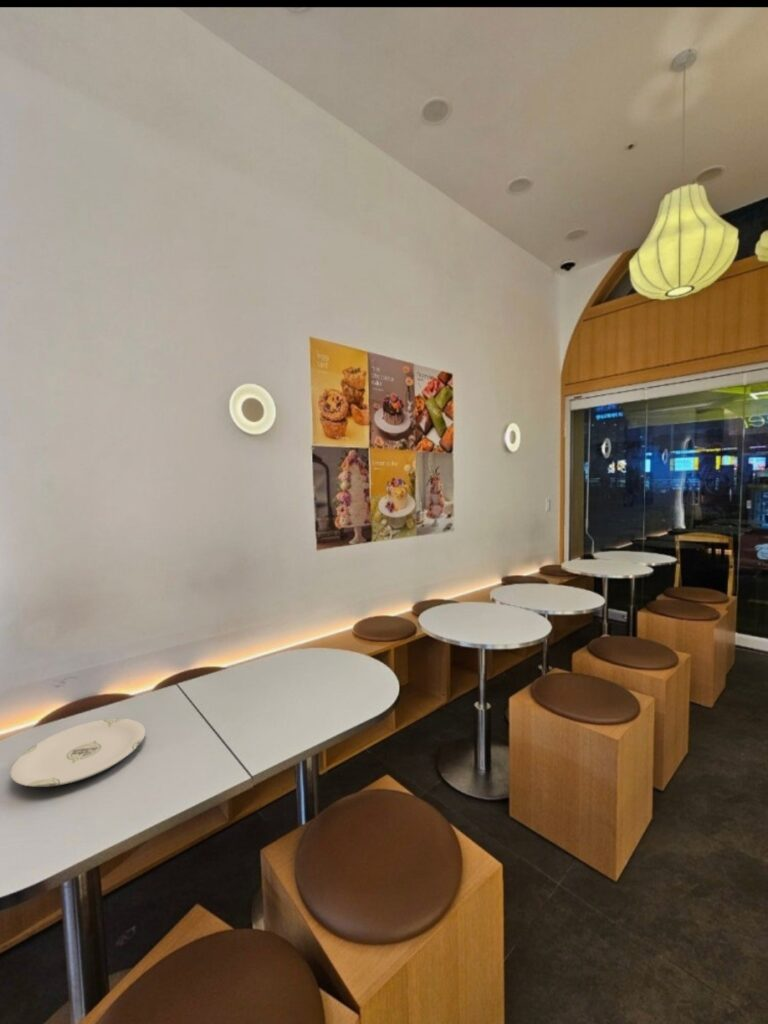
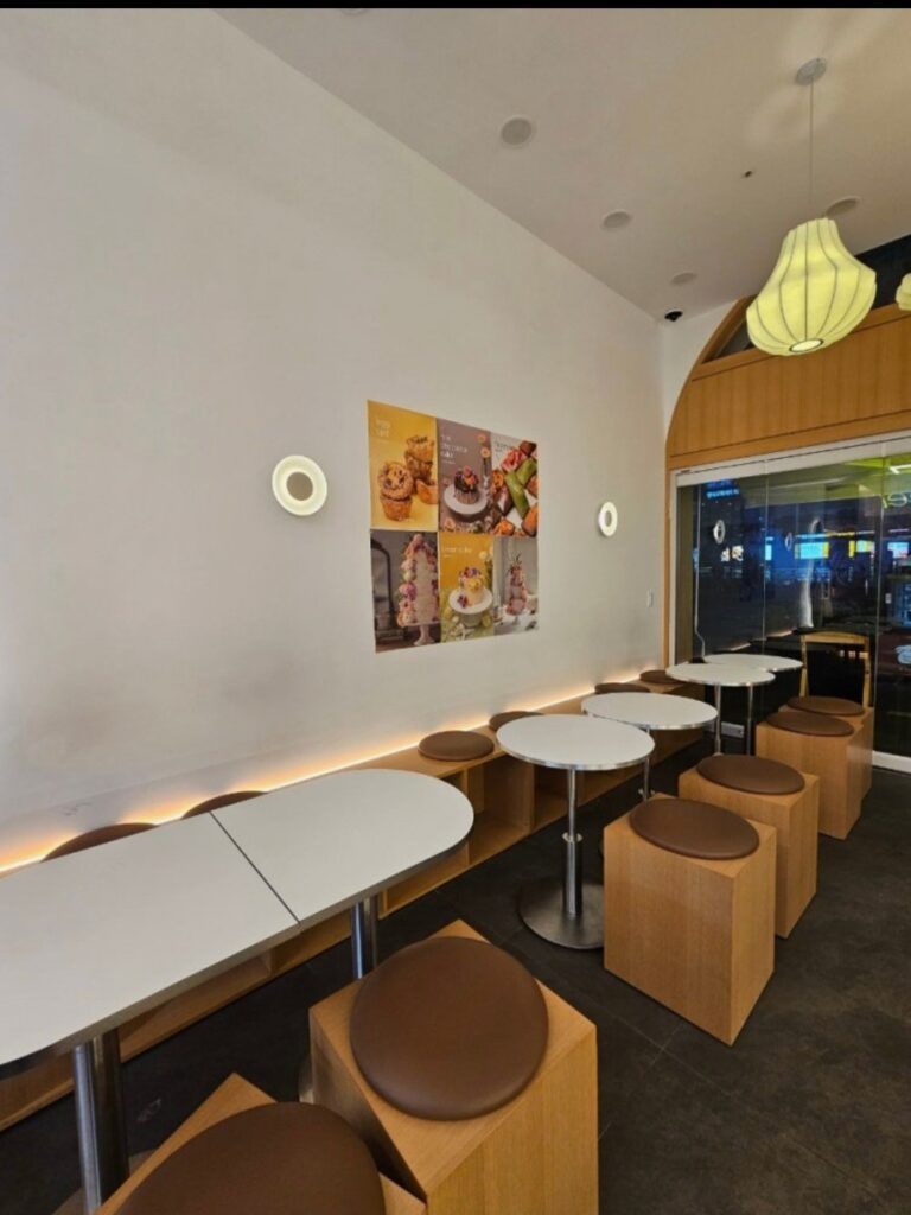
- plate [10,718,146,788]
